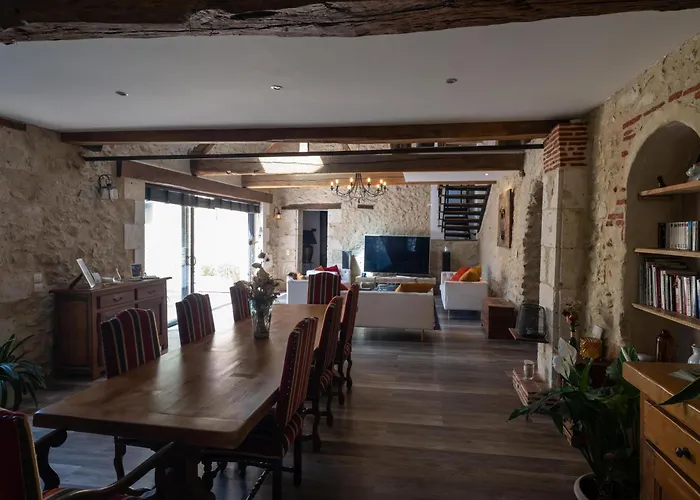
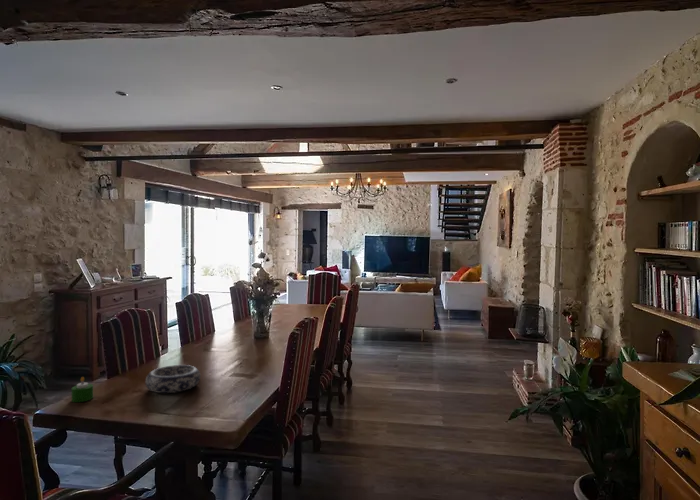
+ decorative bowl [144,364,201,394]
+ candle [71,376,94,403]
